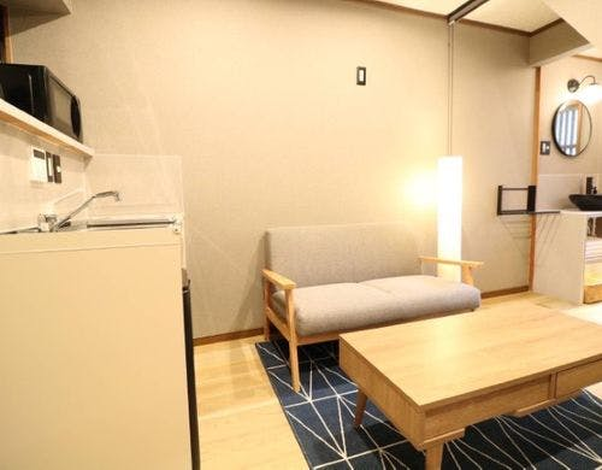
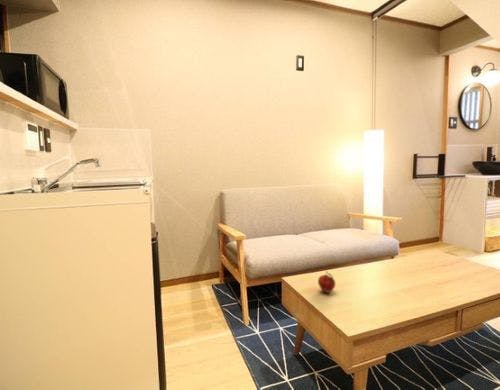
+ fruit [317,271,336,294]
